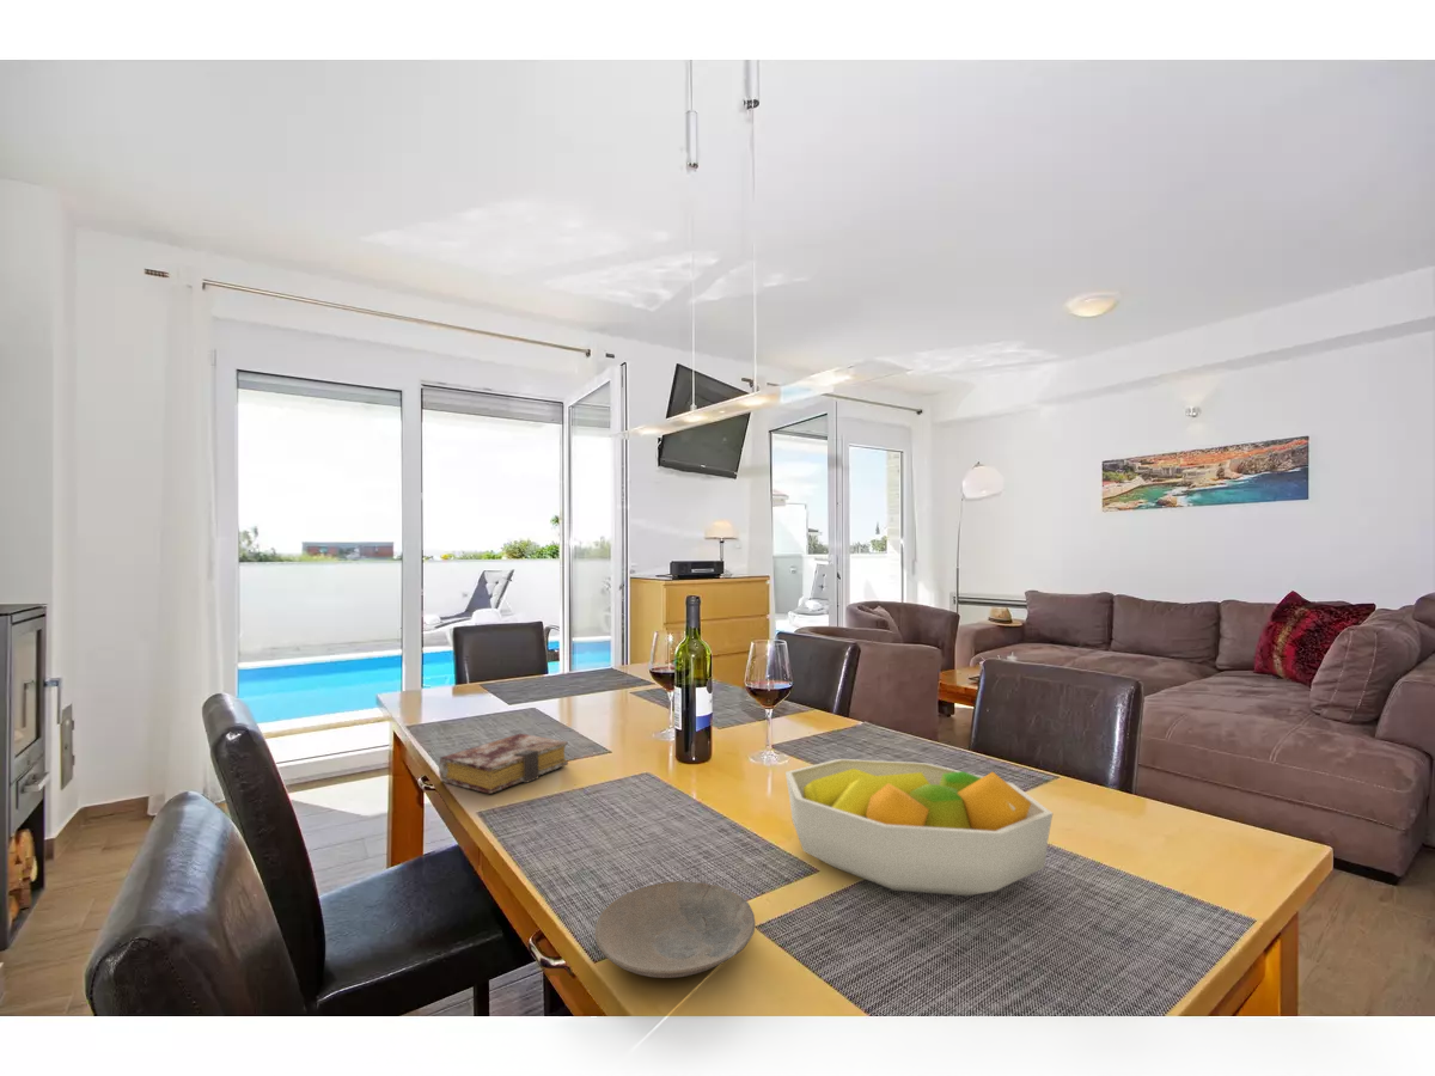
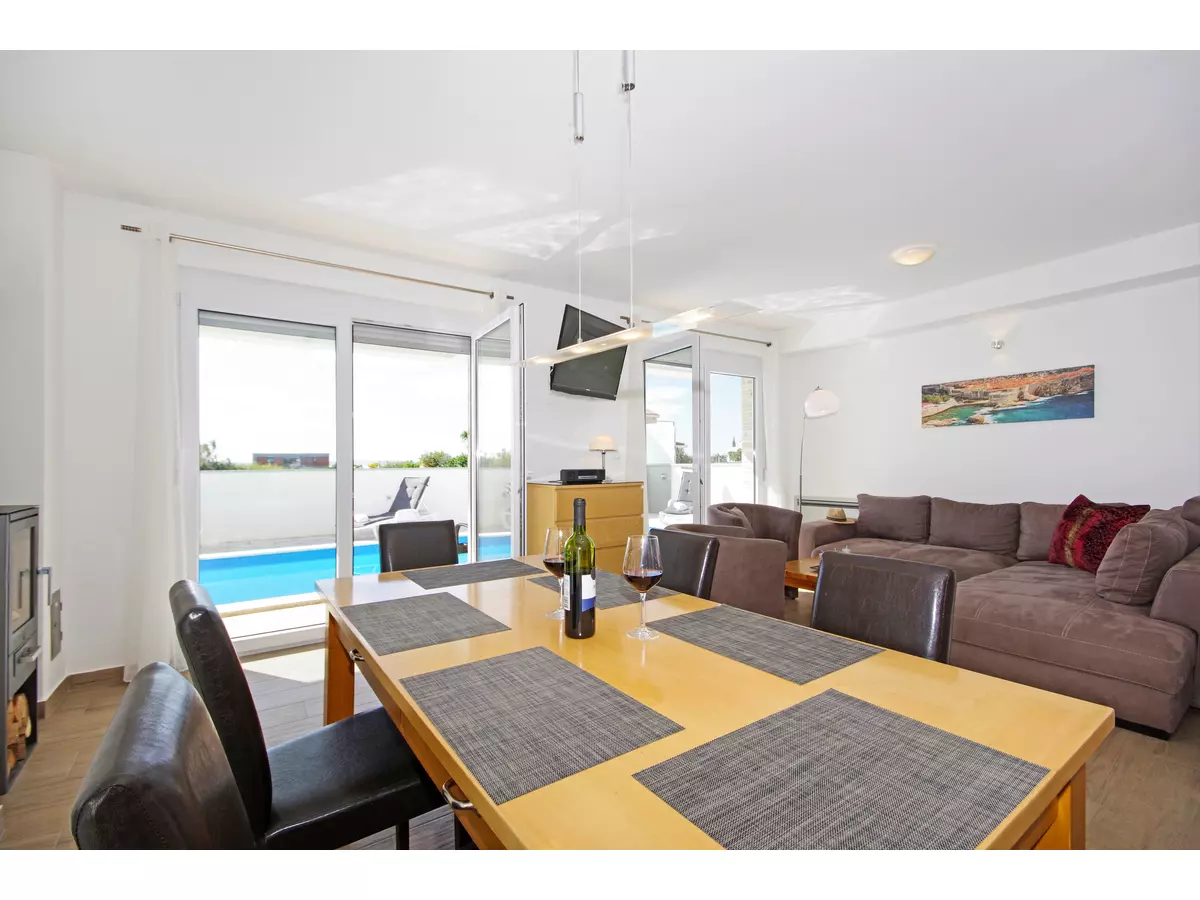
- fruit bowl [784,758,1054,897]
- plate [594,880,756,979]
- book [438,733,569,795]
